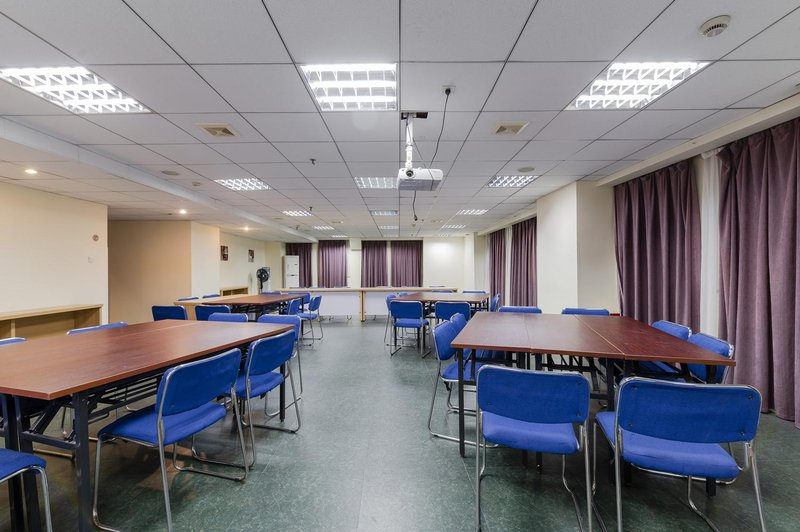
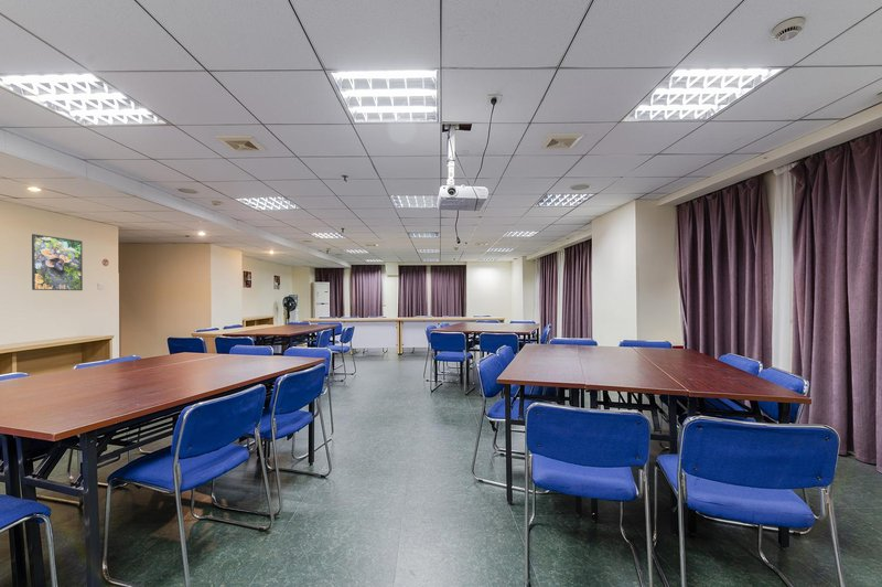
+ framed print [31,233,84,291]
